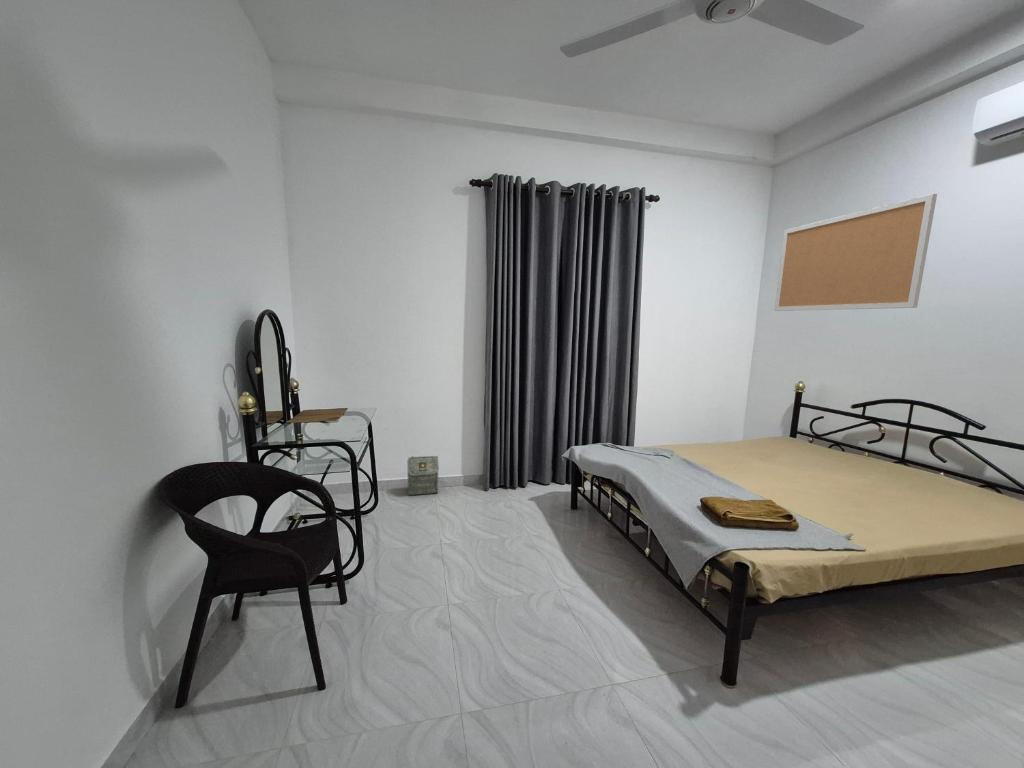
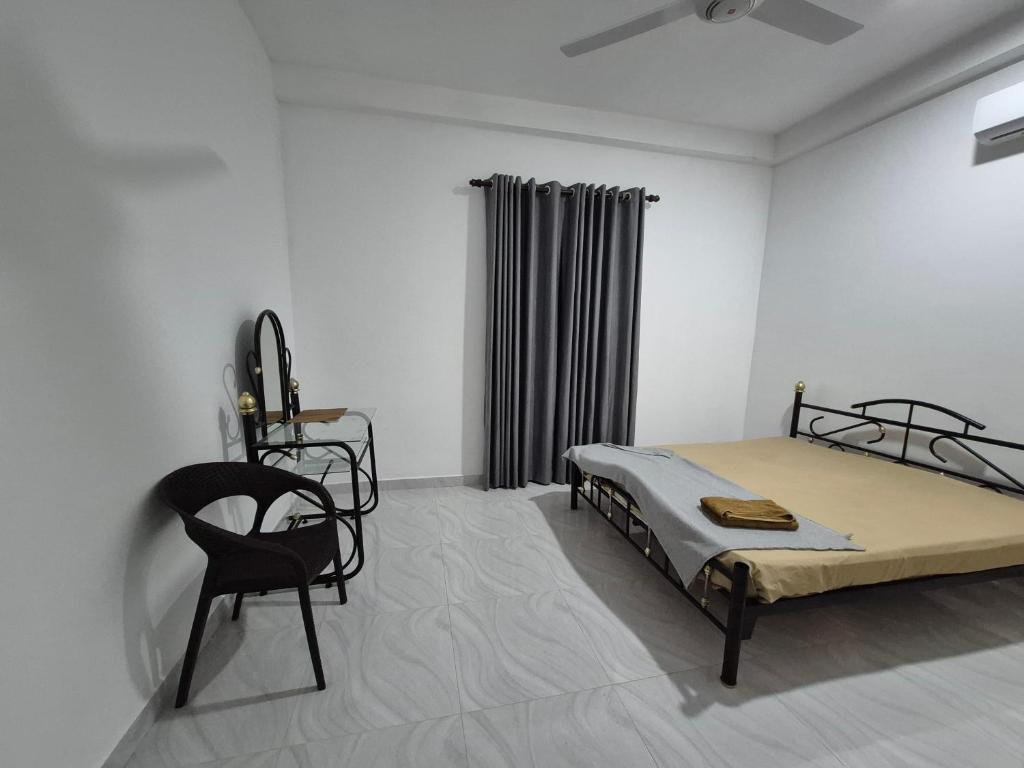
- bulletin board [774,193,938,312]
- bag [406,455,440,496]
